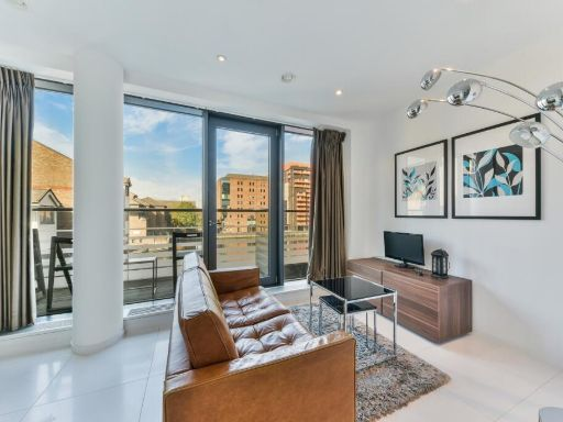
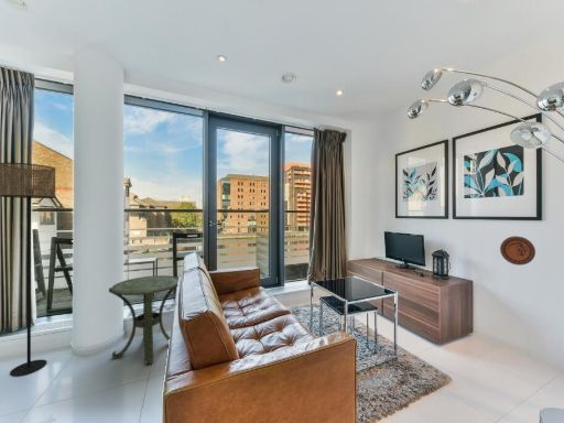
+ floor lamp [0,162,56,378]
+ side table [108,274,180,366]
+ decorative plate [499,235,536,267]
